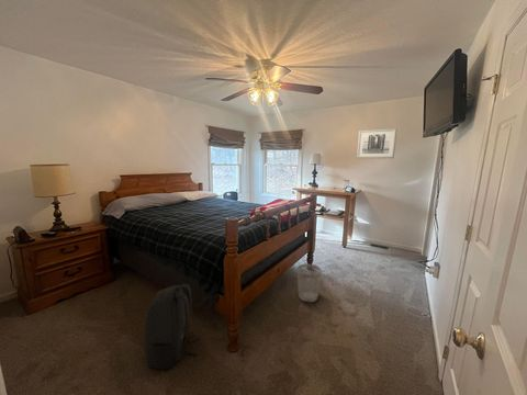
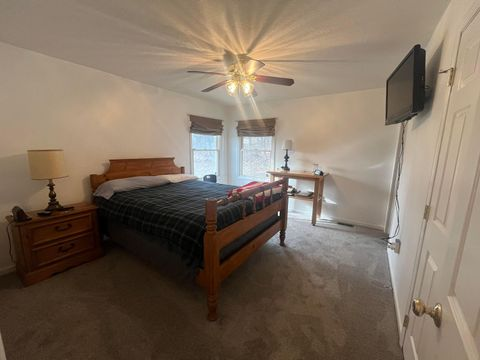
- wastebasket [296,263,323,303]
- wall art [356,127,397,159]
- backpack [144,283,201,370]
